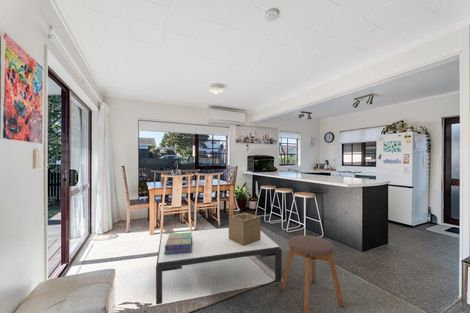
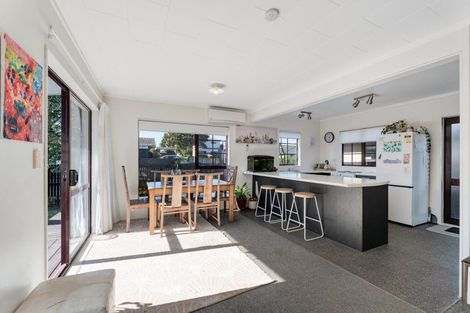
- stack of books [164,232,192,255]
- coffee table [155,227,283,305]
- decorative box [228,212,262,246]
- stool [279,234,345,313]
